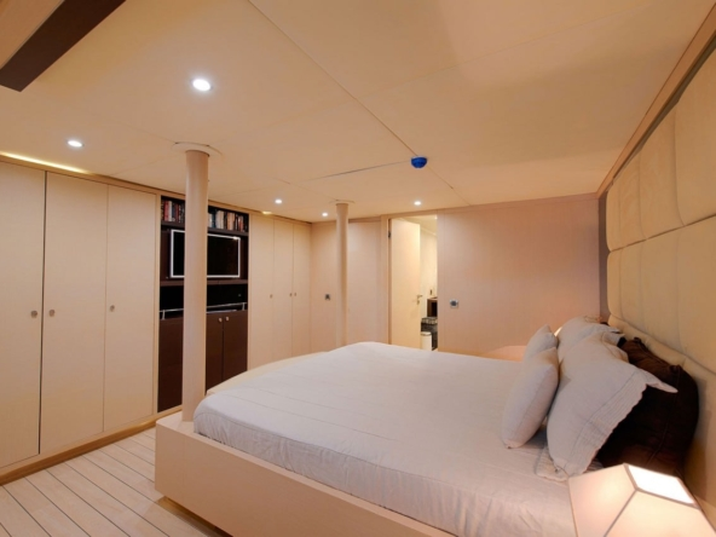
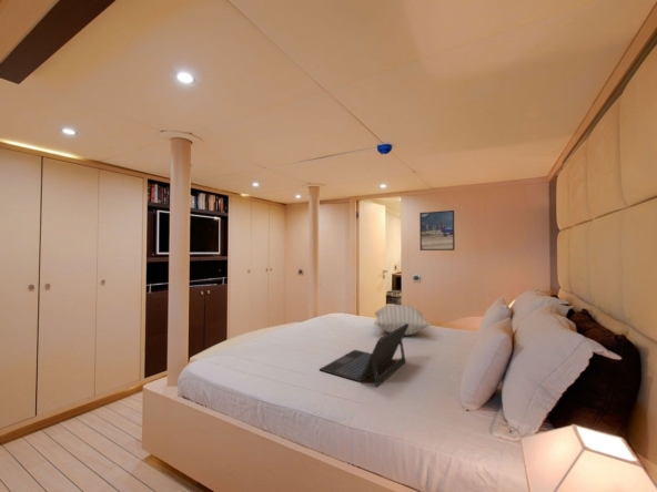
+ pillow [374,304,432,337]
+ laptop [319,324,410,388]
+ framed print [418,209,456,252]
